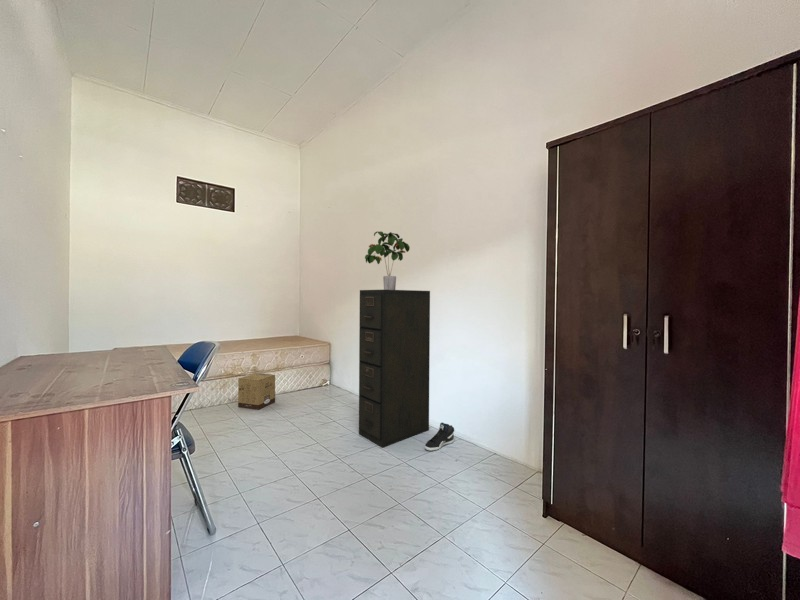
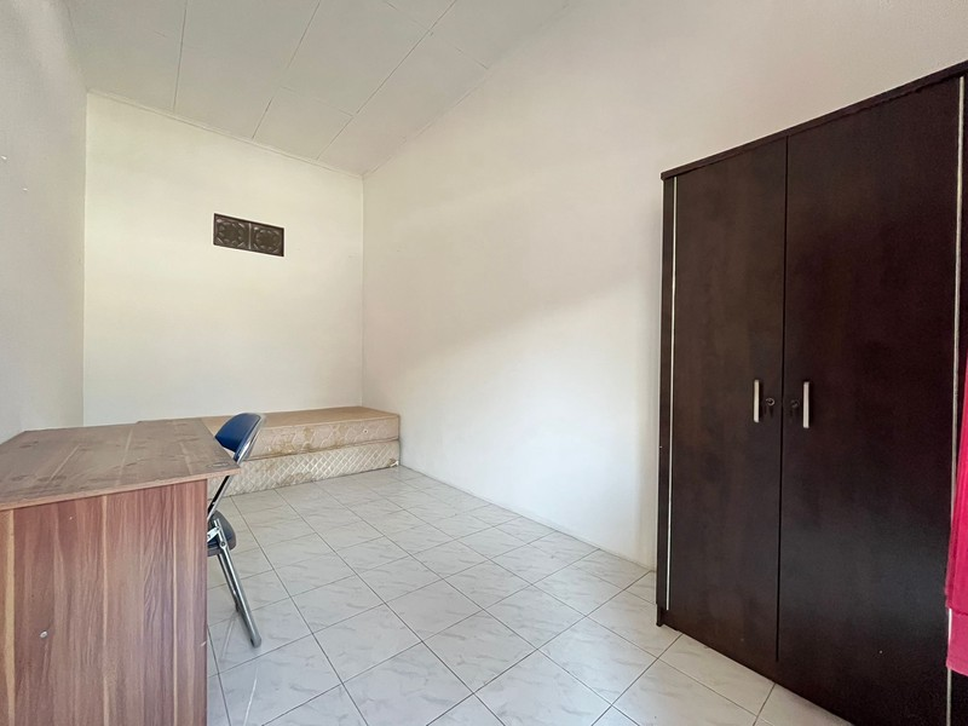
- sneaker [424,422,455,452]
- filing cabinet [358,289,431,449]
- potted plant [364,230,411,290]
- cardboard box [237,372,276,411]
